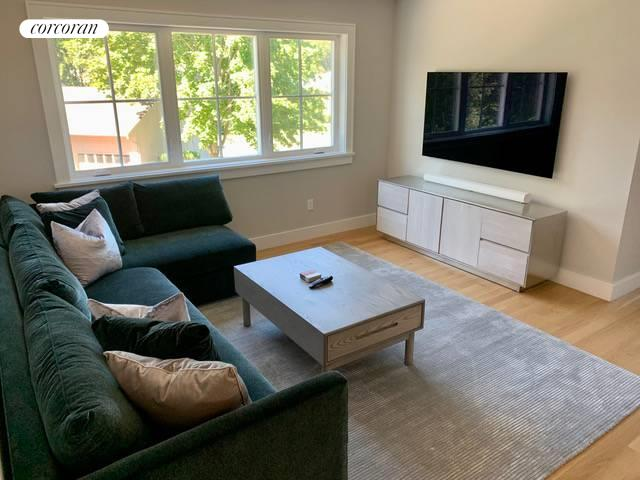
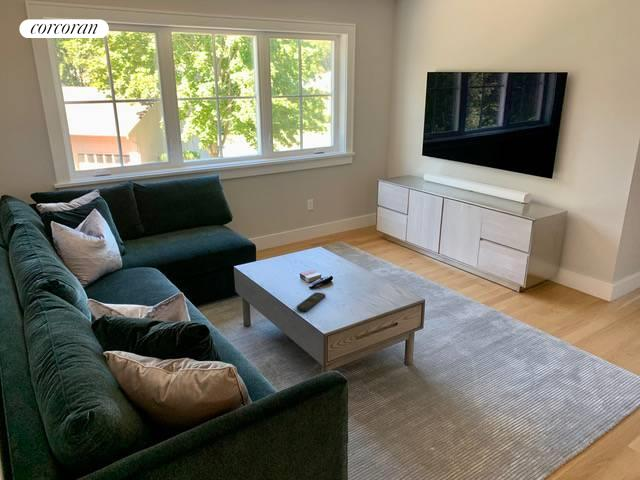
+ remote control [296,291,327,312]
